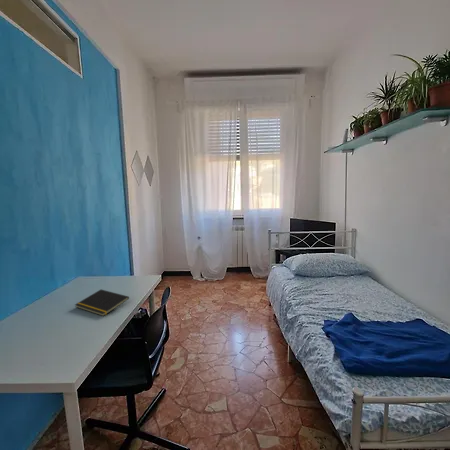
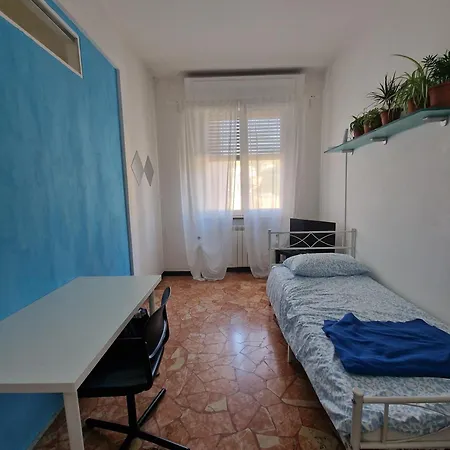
- notepad [74,289,130,317]
